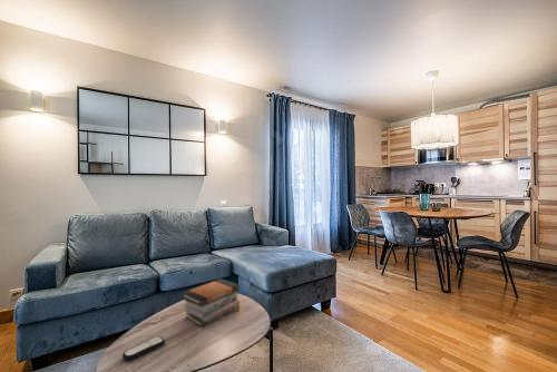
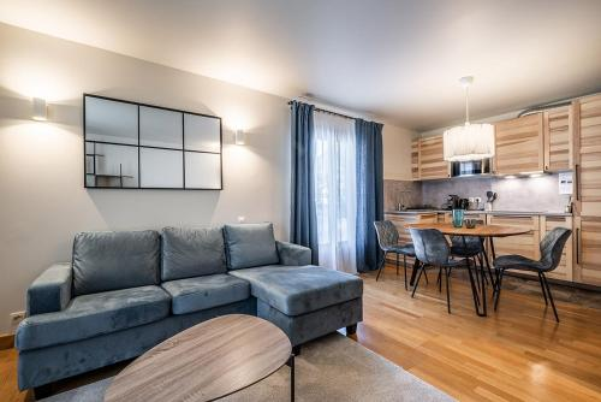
- remote control [121,335,166,362]
- book stack [182,277,241,327]
